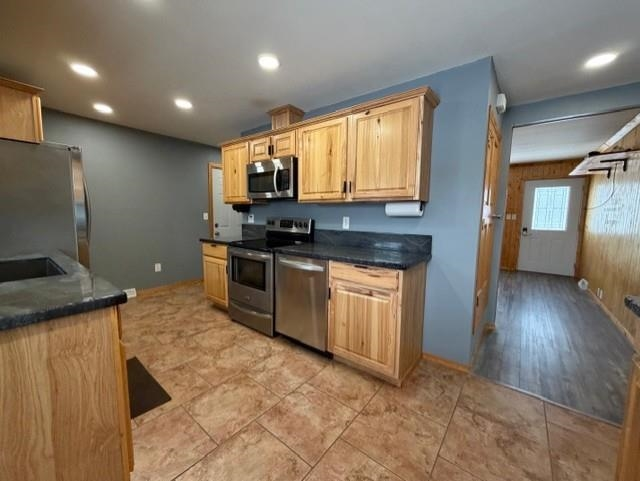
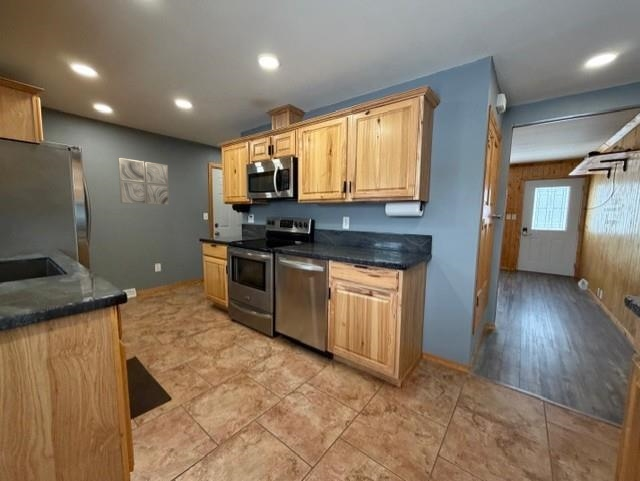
+ wall art [117,157,170,206]
